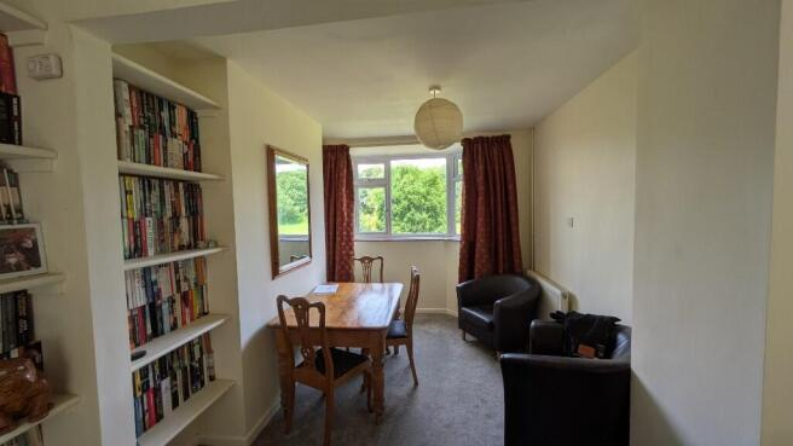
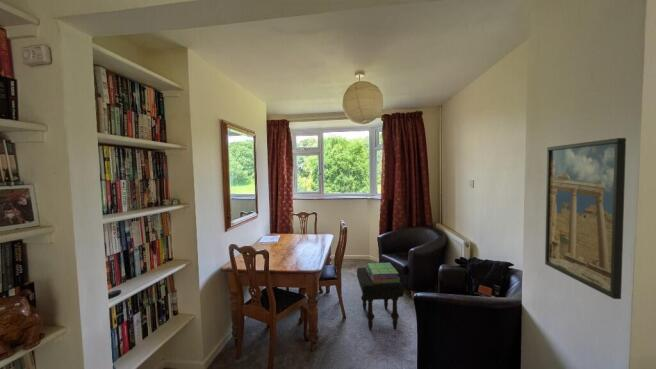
+ stack of books [366,262,401,284]
+ ottoman [356,266,405,331]
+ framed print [544,137,627,300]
